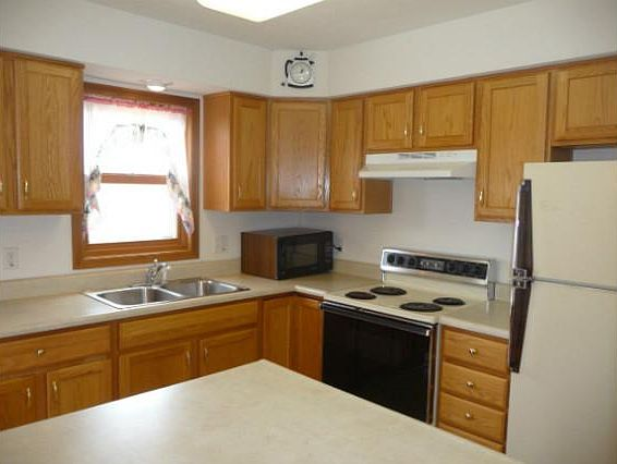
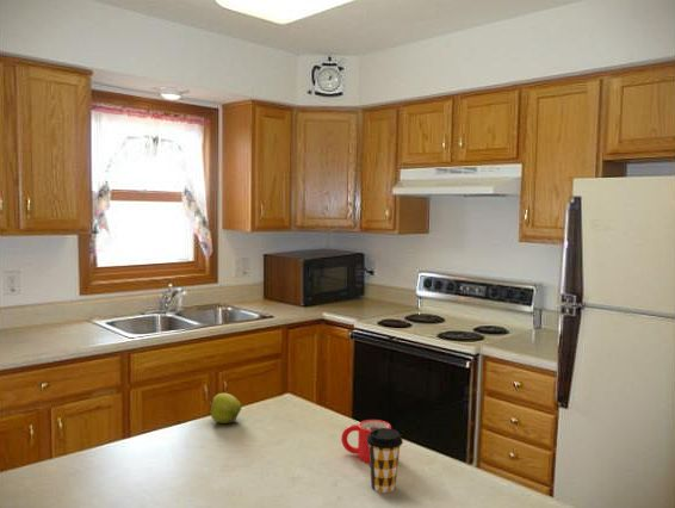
+ mug [340,419,392,465]
+ coffee cup [366,428,404,494]
+ apple [208,392,242,425]
